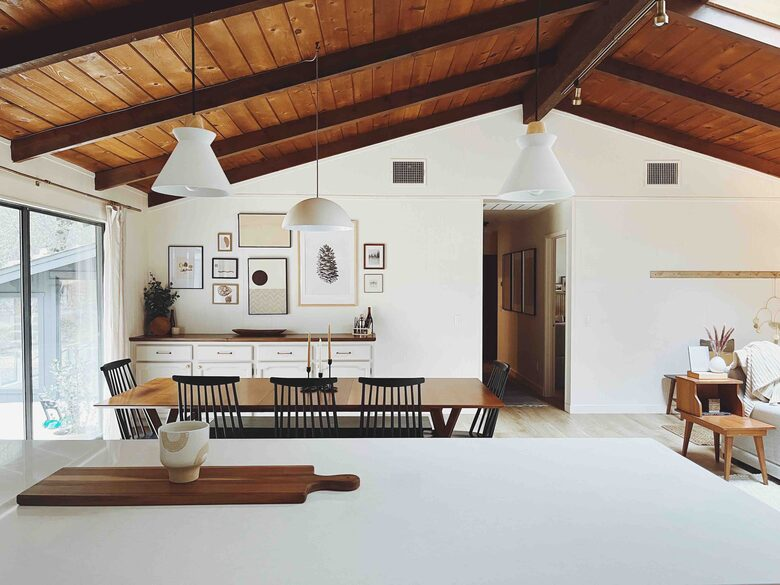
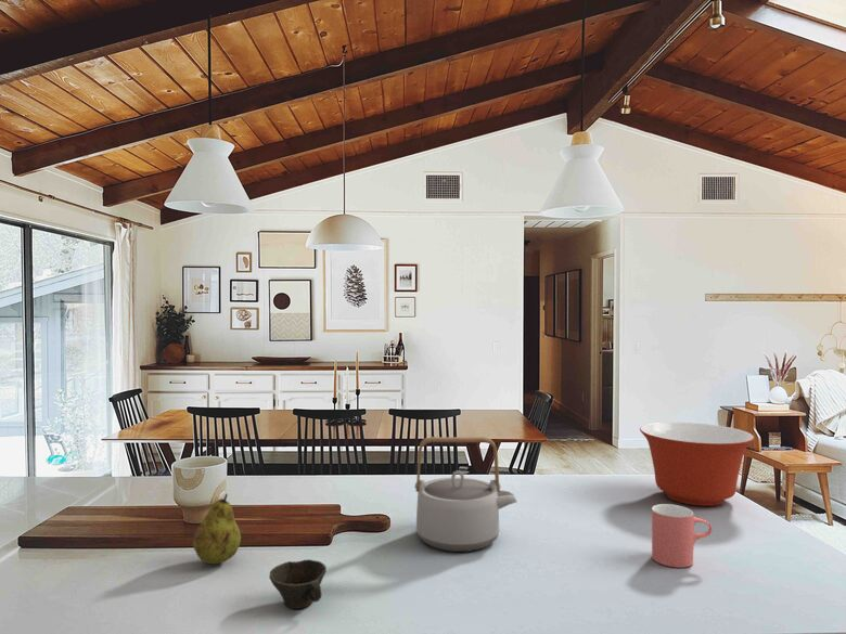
+ cup [651,503,713,569]
+ teapot [413,436,517,553]
+ mixing bowl [639,422,755,507]
+ cup [268,558,328,610]
+ fruit [192,492,242,566]
